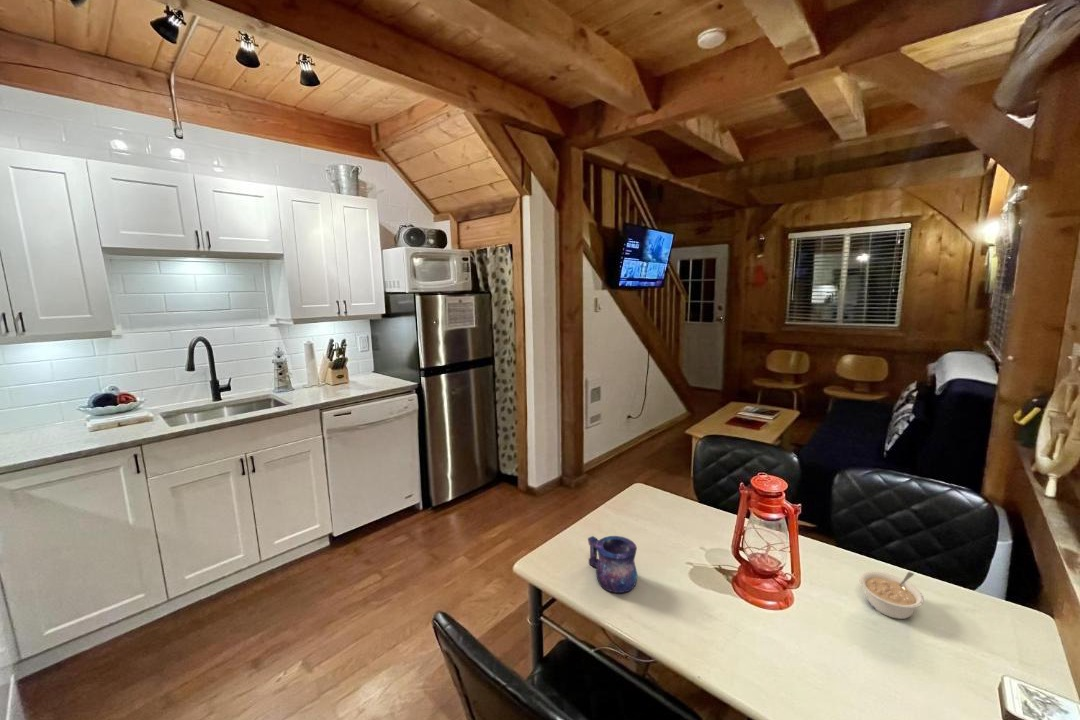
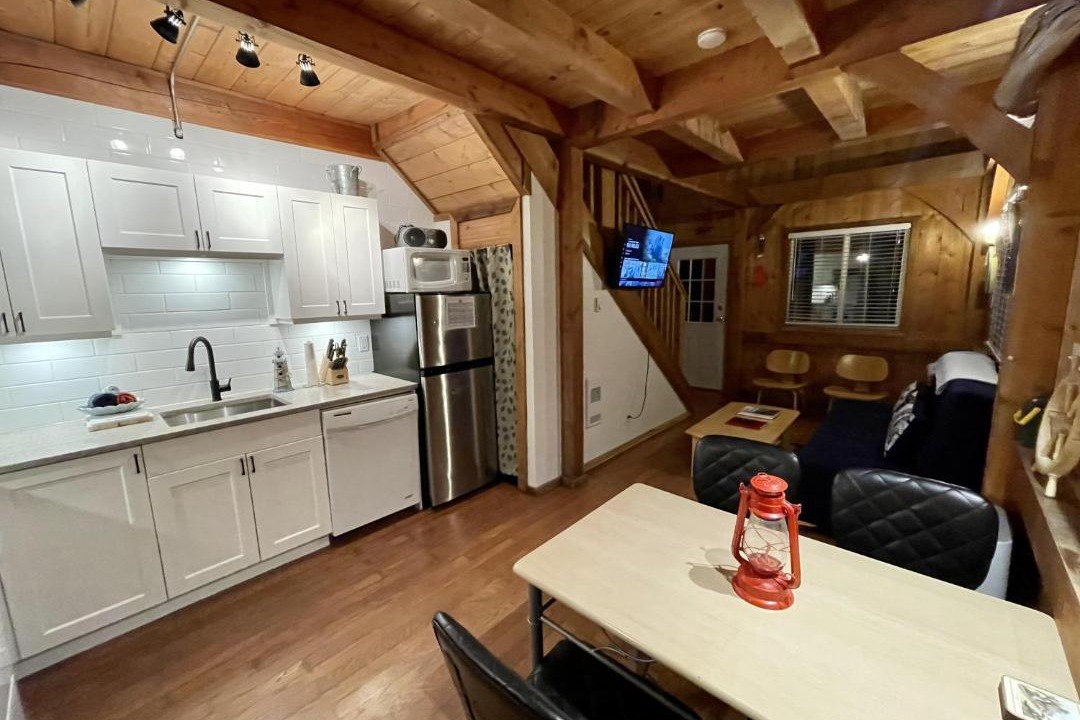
- mug [587,535,639,594]
- legume [859,570,925,620]
